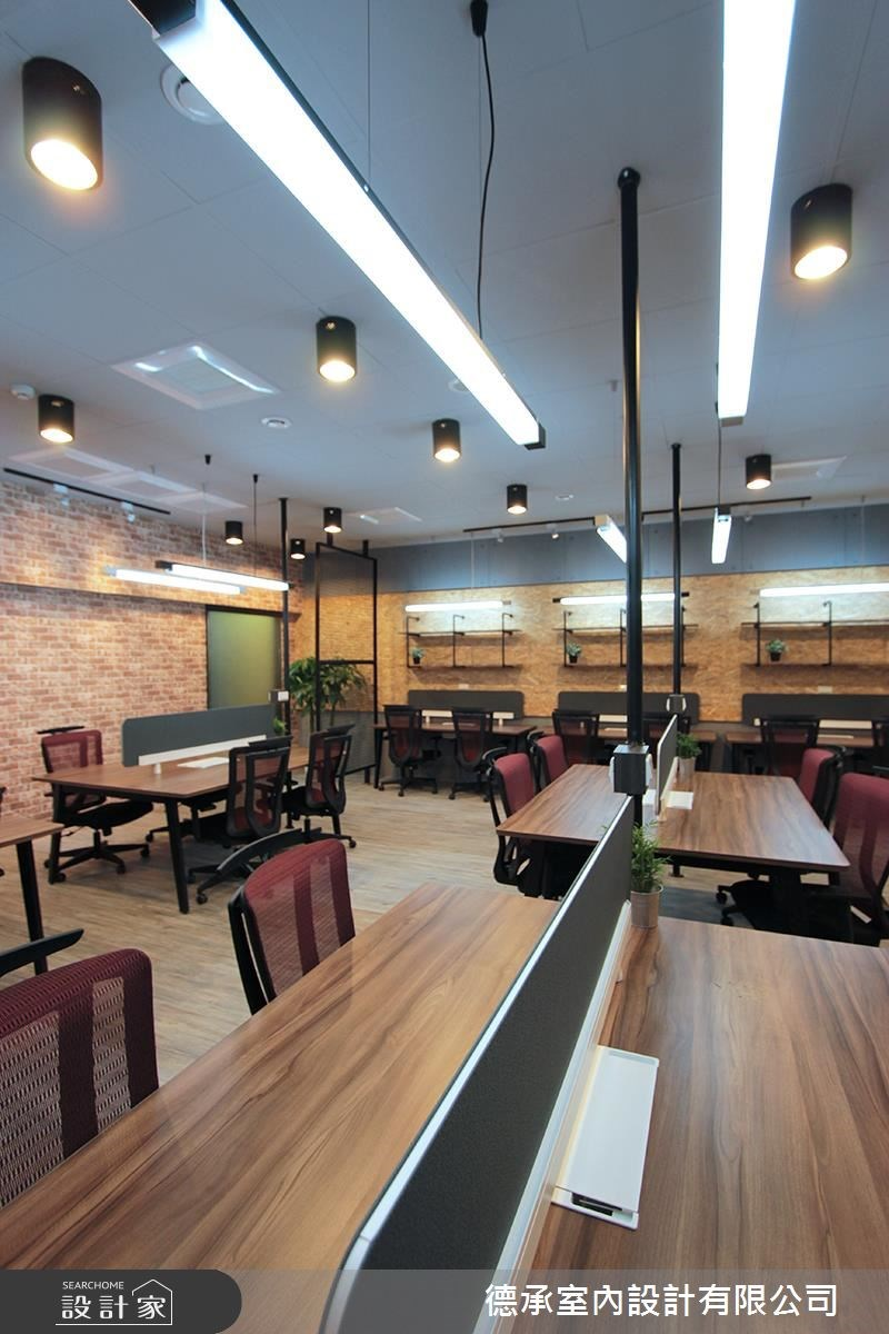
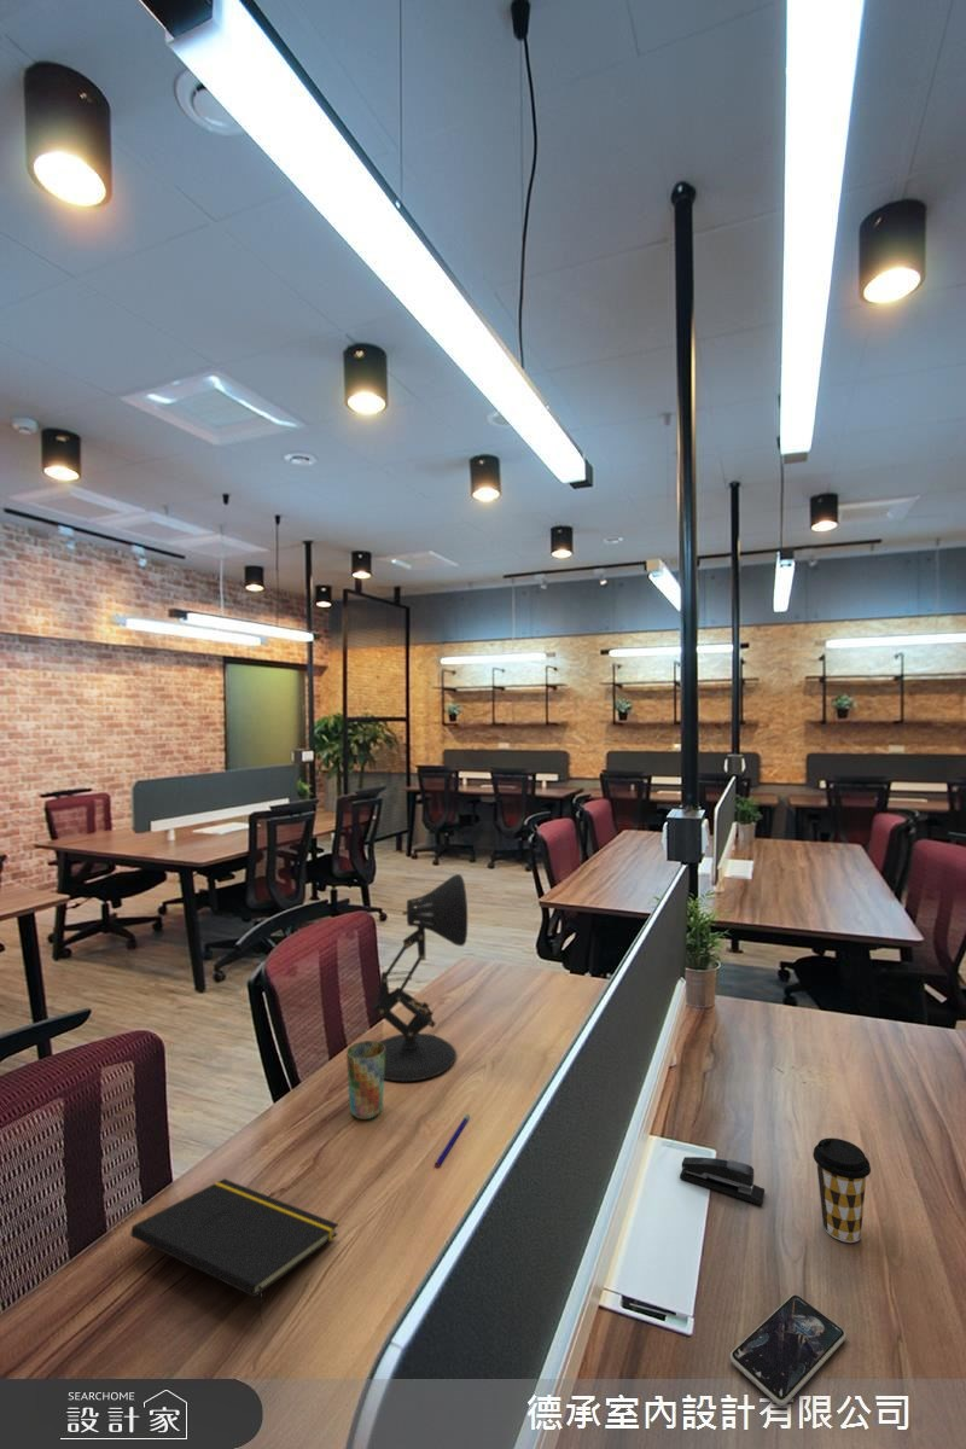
+ stapler [679,1156,766,1206]
+ smartphone [729,1293,846,1407]
+ coffee cup [811,1137,872,1244]
+ cup [345,1040,385,1121]
+ desk lamp [372,873,469,1082]
+ pen [433,1113,471,1169]
+ notepad [130,1177,339,1326]
